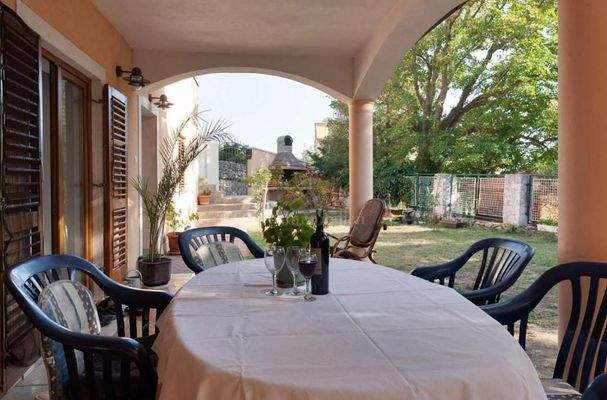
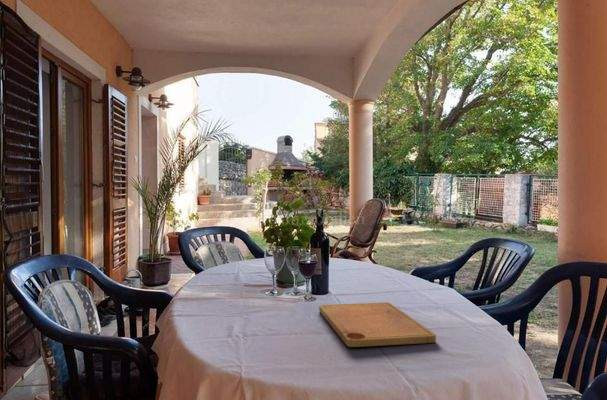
+ cutting board [318,301,437,348]
